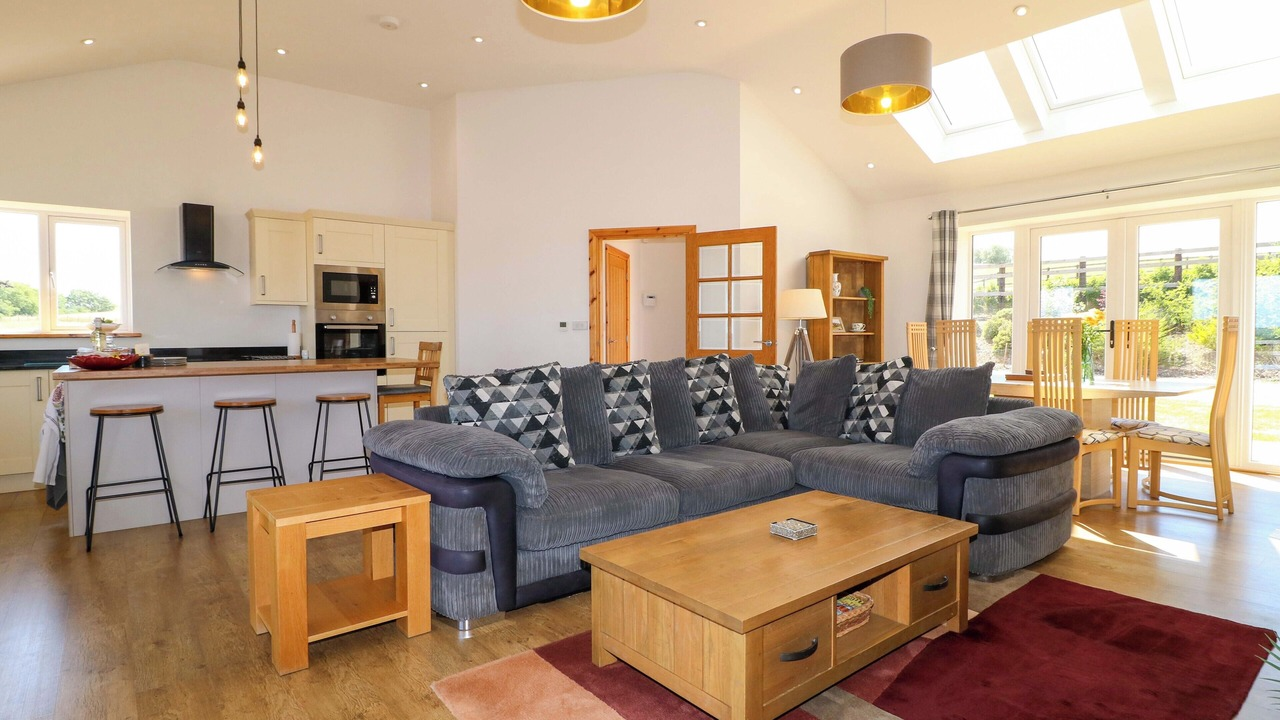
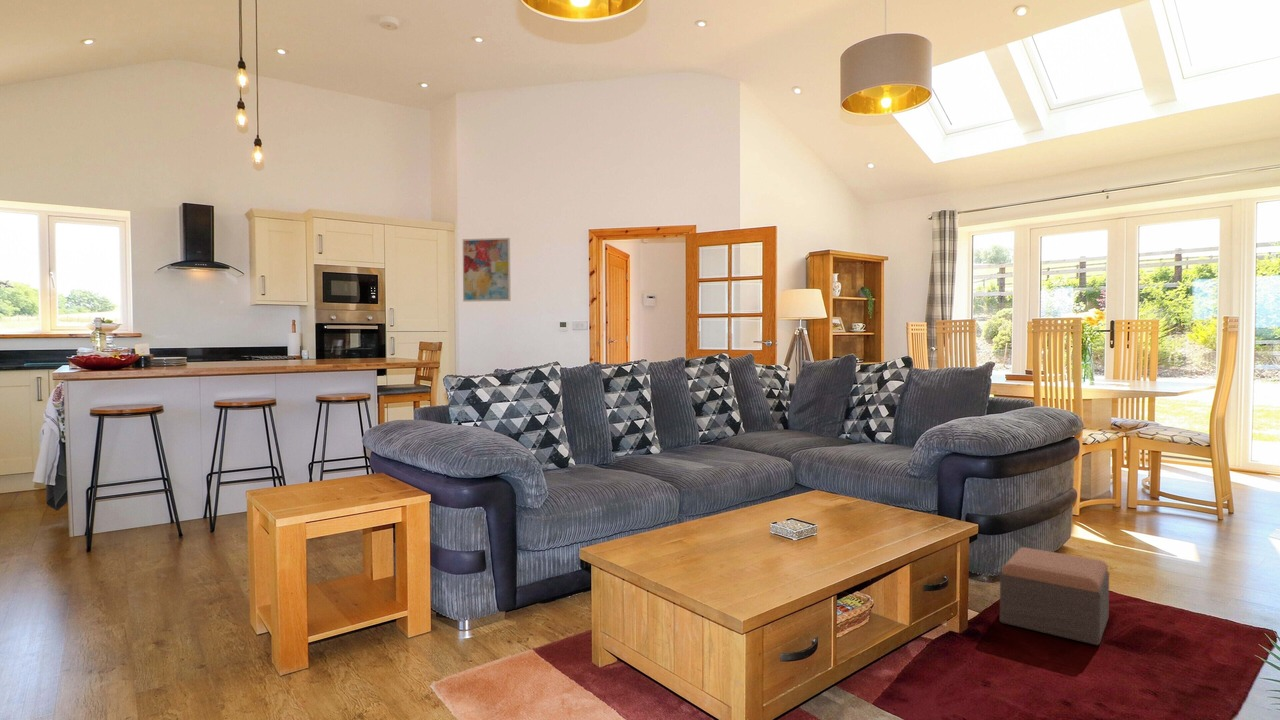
+ wall art [462,237,512,303]
+ footstool [999,546,1110,646]
